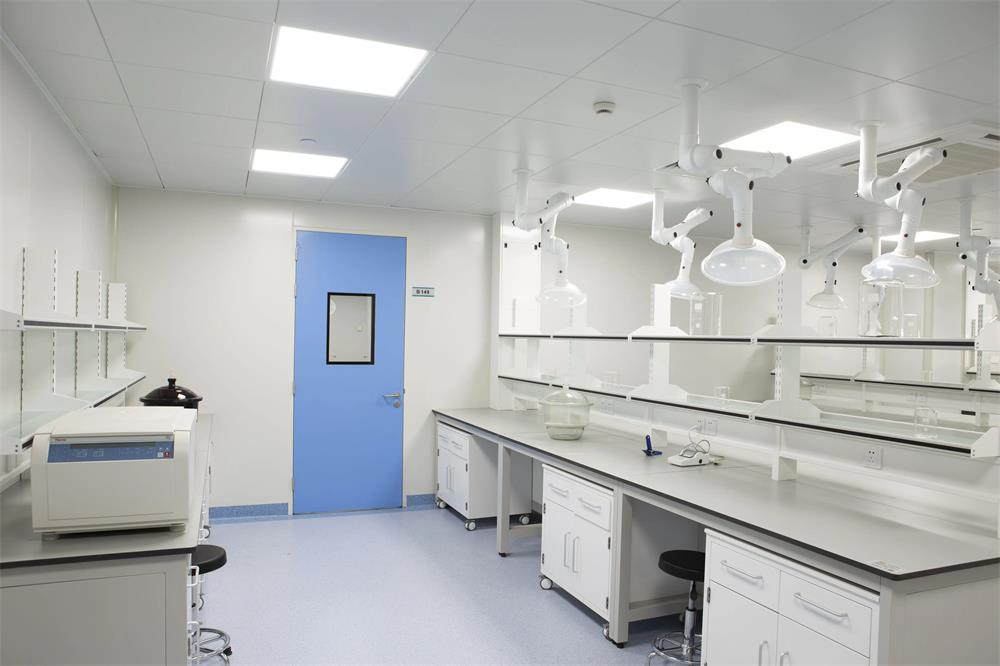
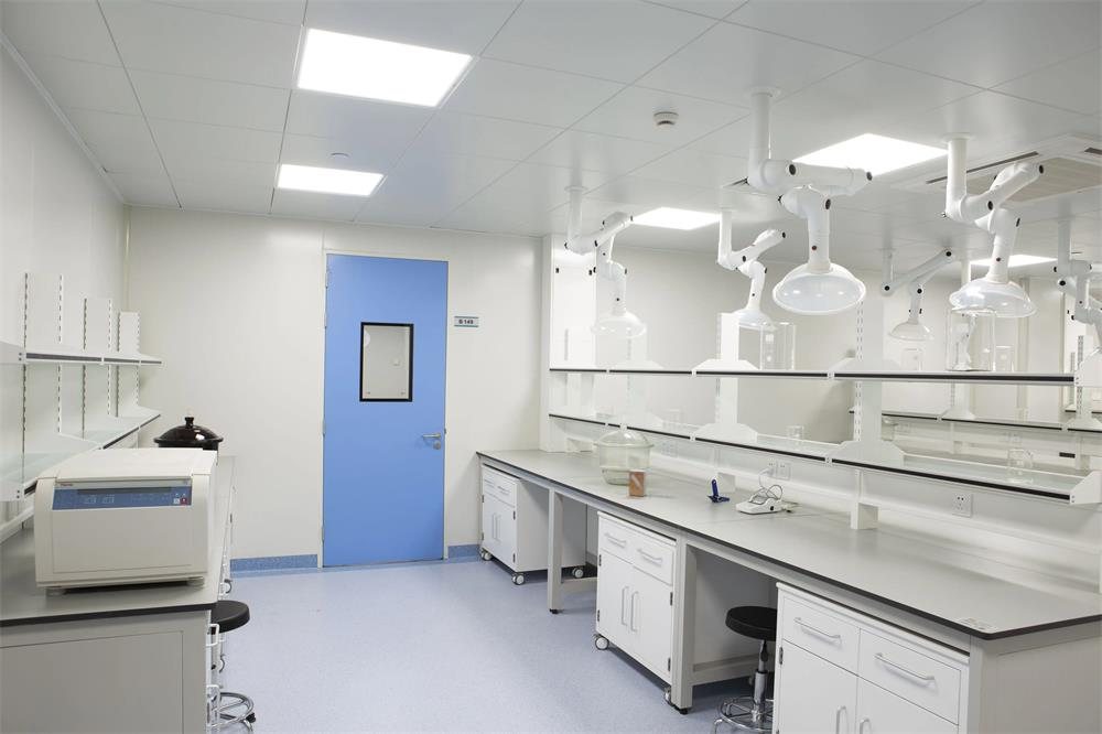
+ small box [628,468,648,497]
